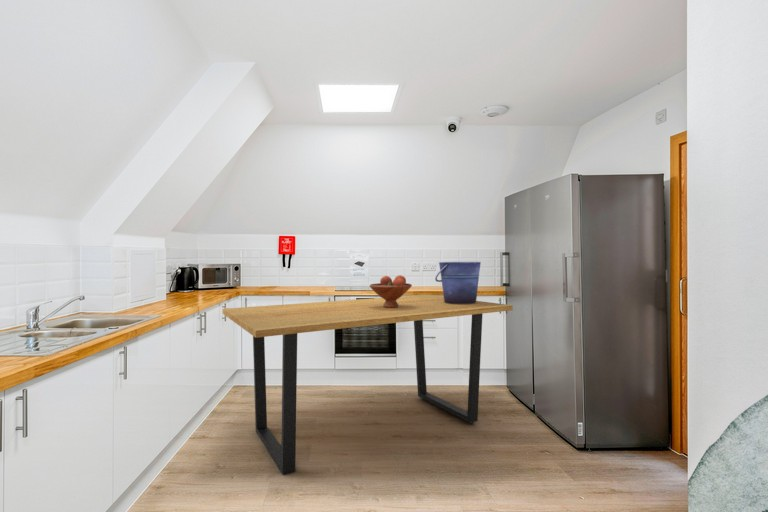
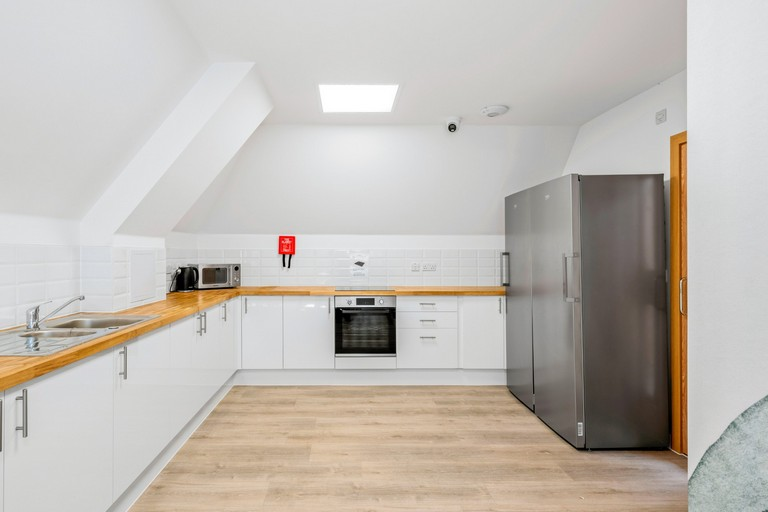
- bucket [434,261,482,304]
- fruit bowl [369,274,413,308]
- dining table [222,294,514,476]
